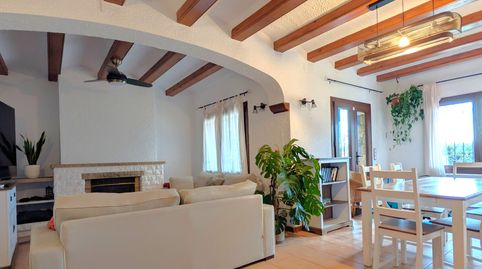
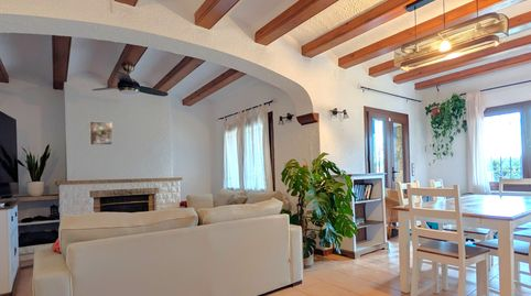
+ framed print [88,120,113,146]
